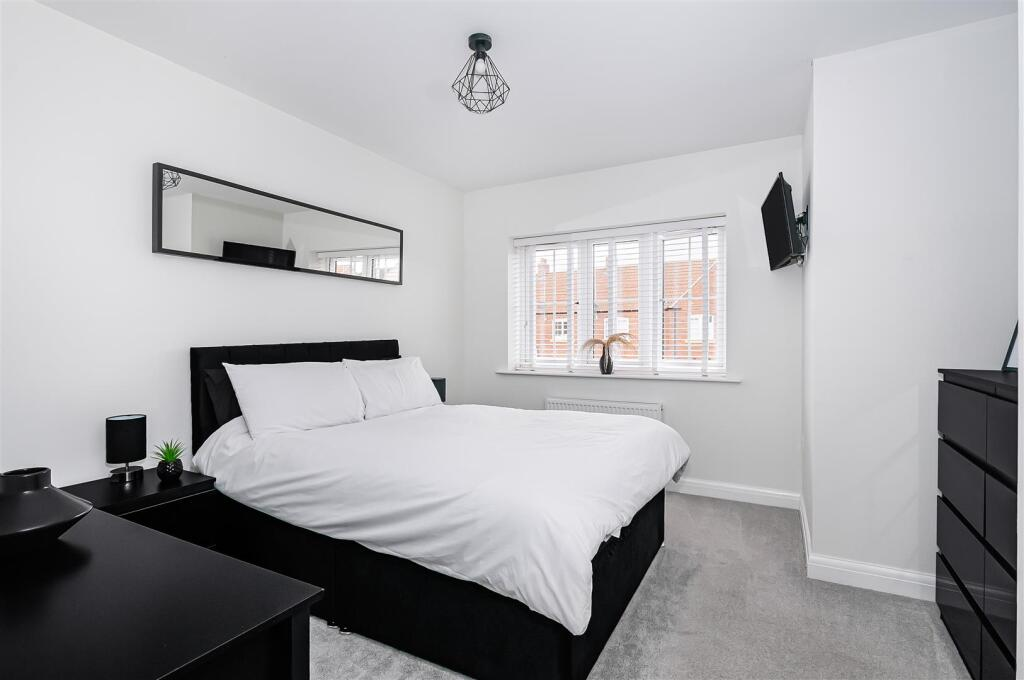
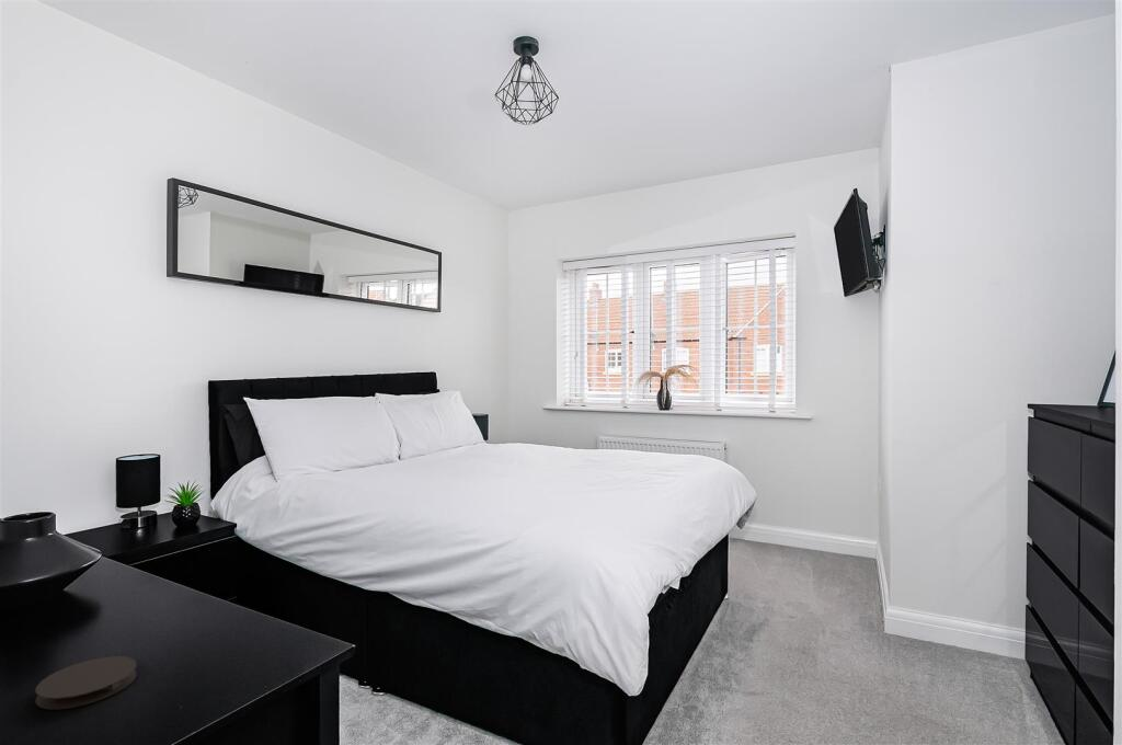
+ coaster [34,655,138,711]
